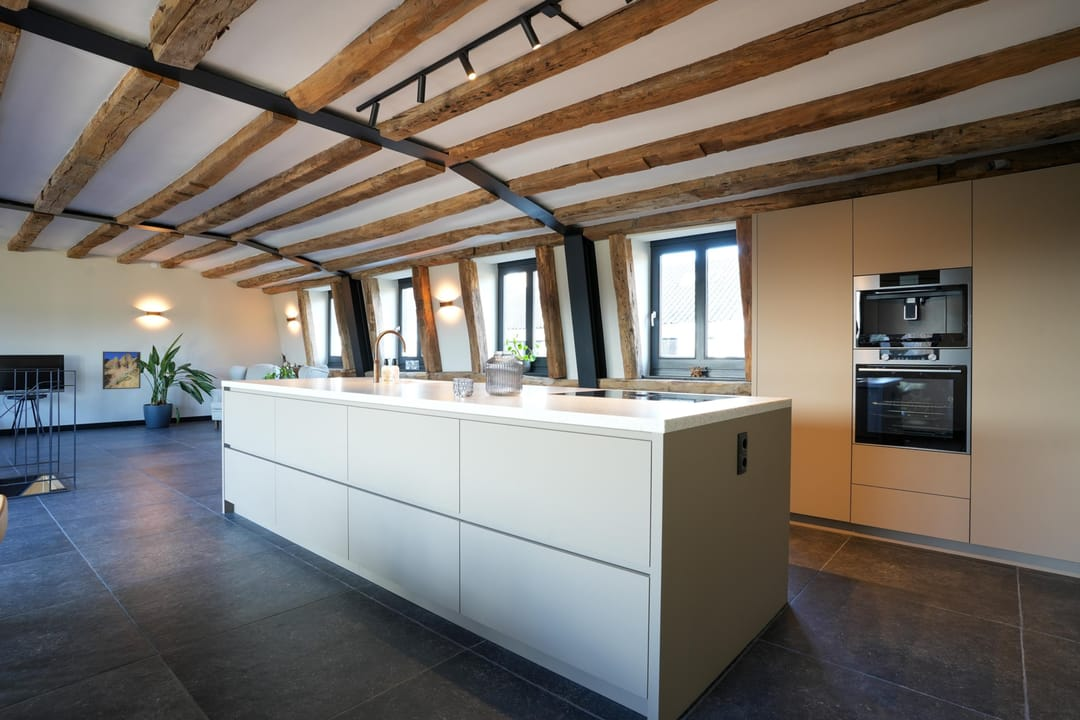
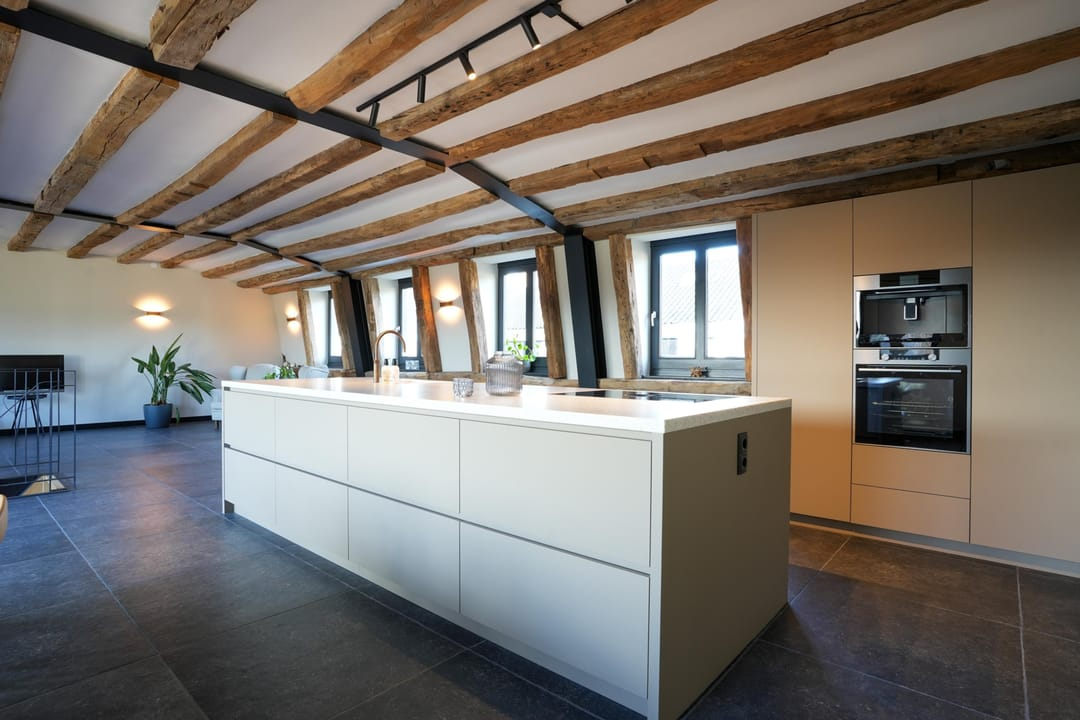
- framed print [102,351,142,390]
